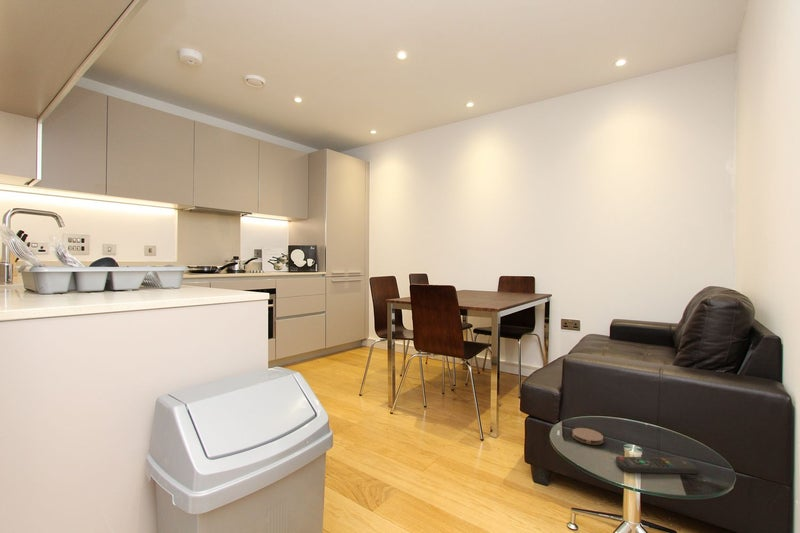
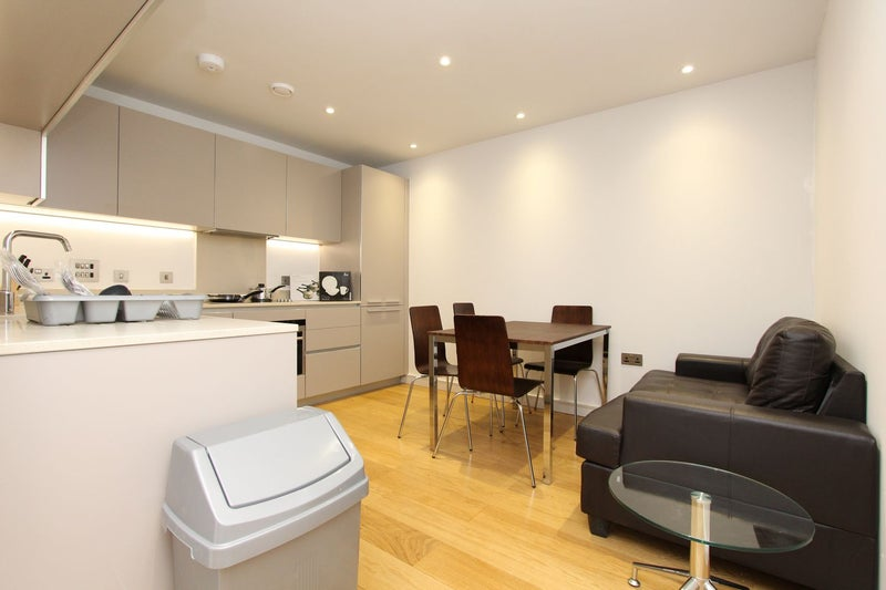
- remote control [615,456,698,475]
- coaster [571,427,604,446]
